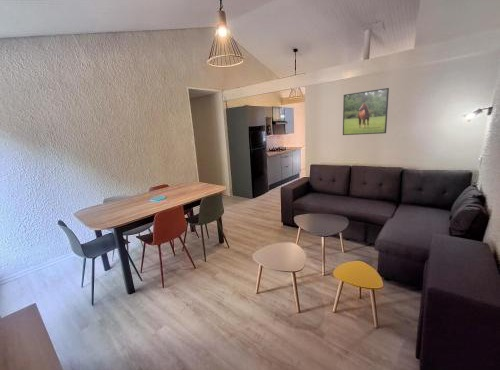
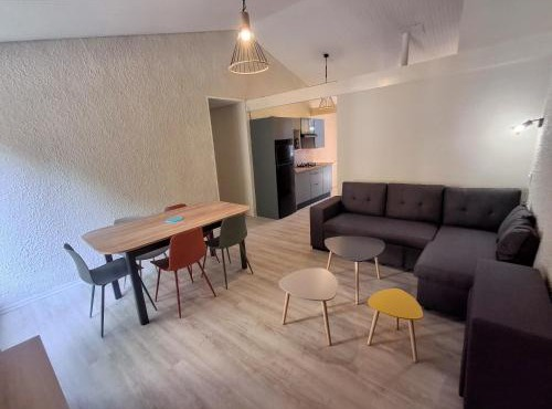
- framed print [342,87,390,136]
